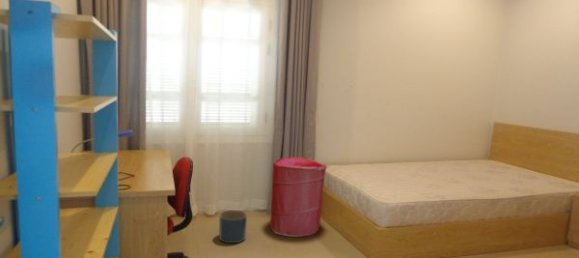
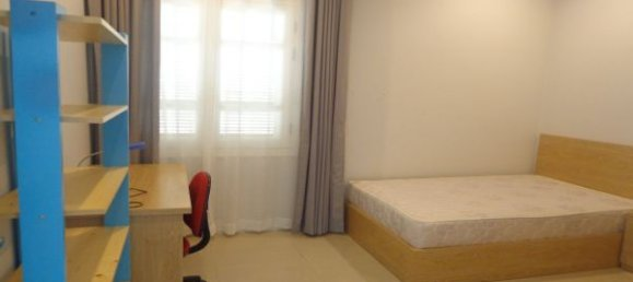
- laundry hamper [269,156,328,238]
- planter [218,209,248,245]
